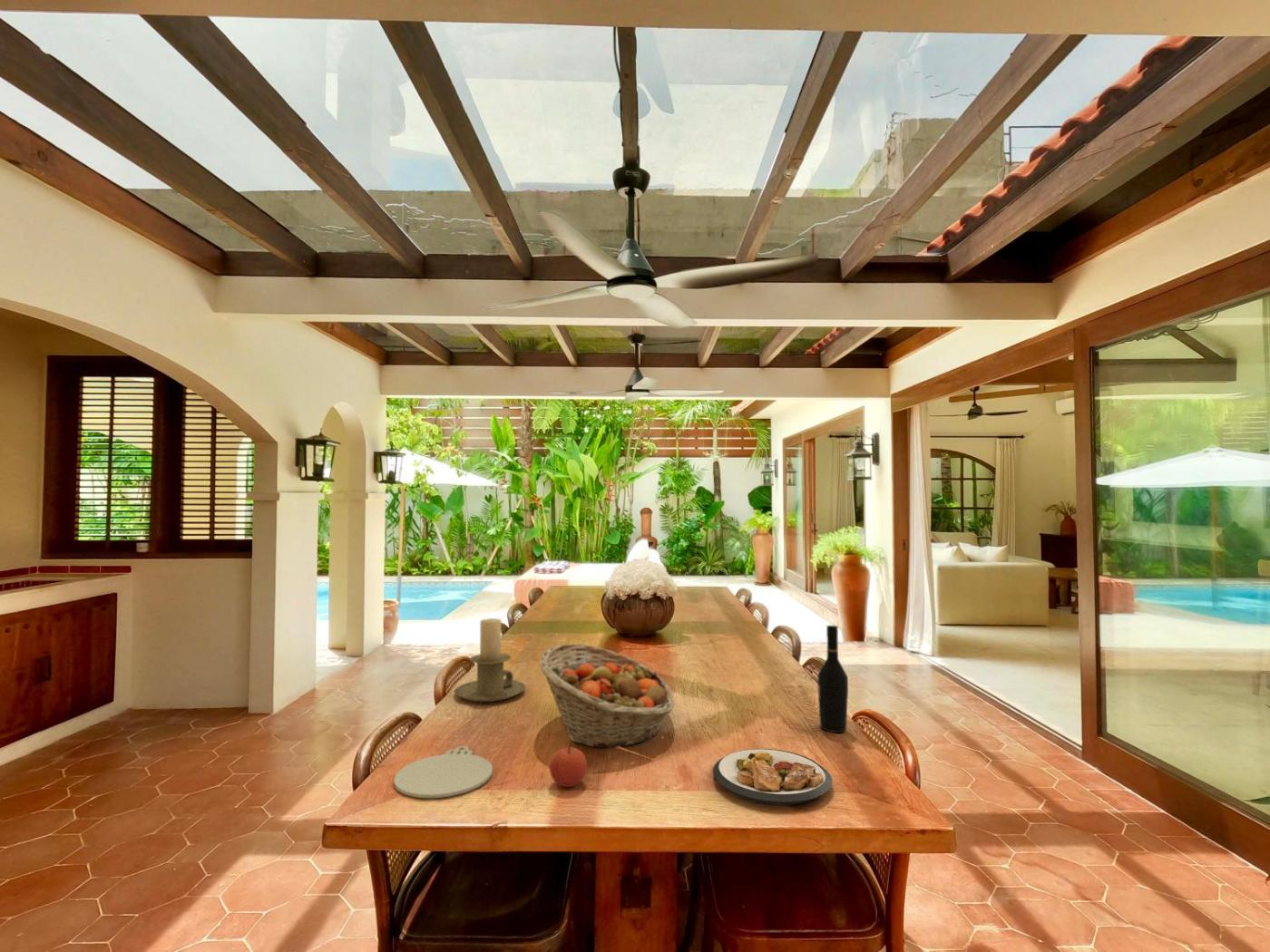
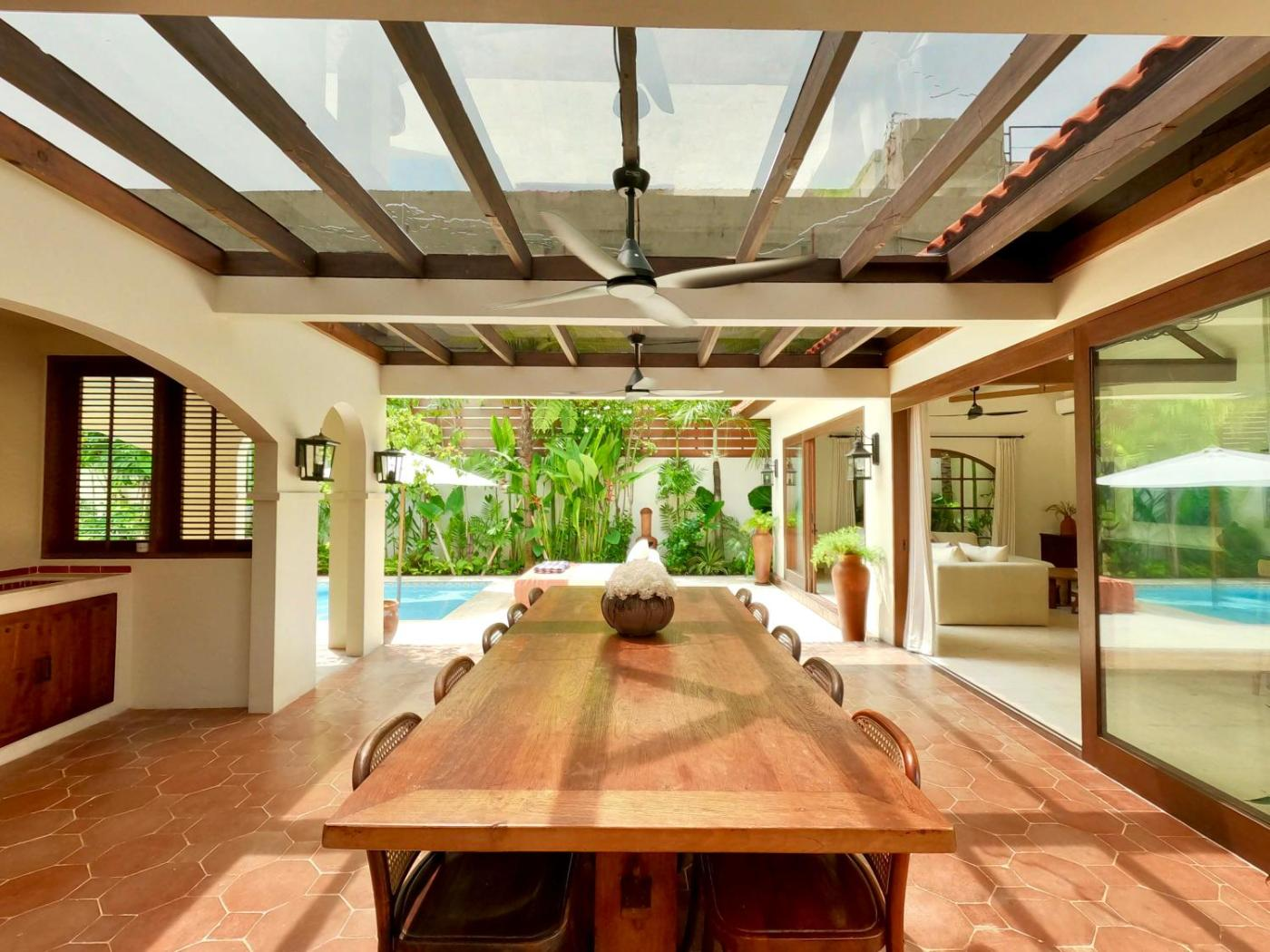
- apple [549,742,588,788]
- fruit basket [539,643,675,748]
- plate [393,745,493,799]
- candle holder [454,617,526,703]
- plate [712,748,833,806]
- wine bottle [816,625,849,733]
